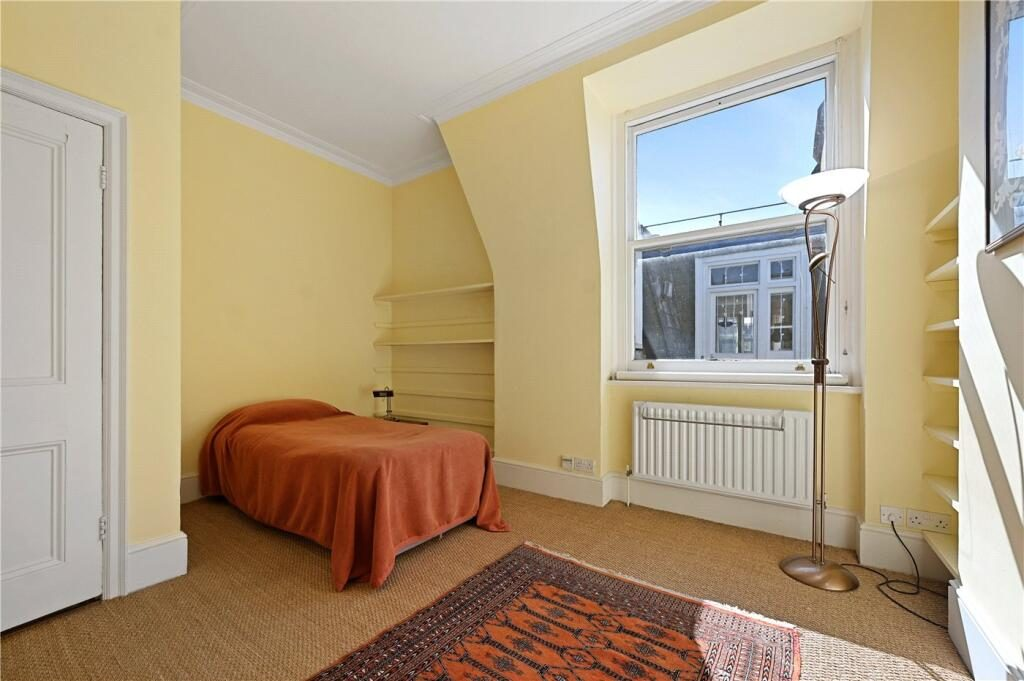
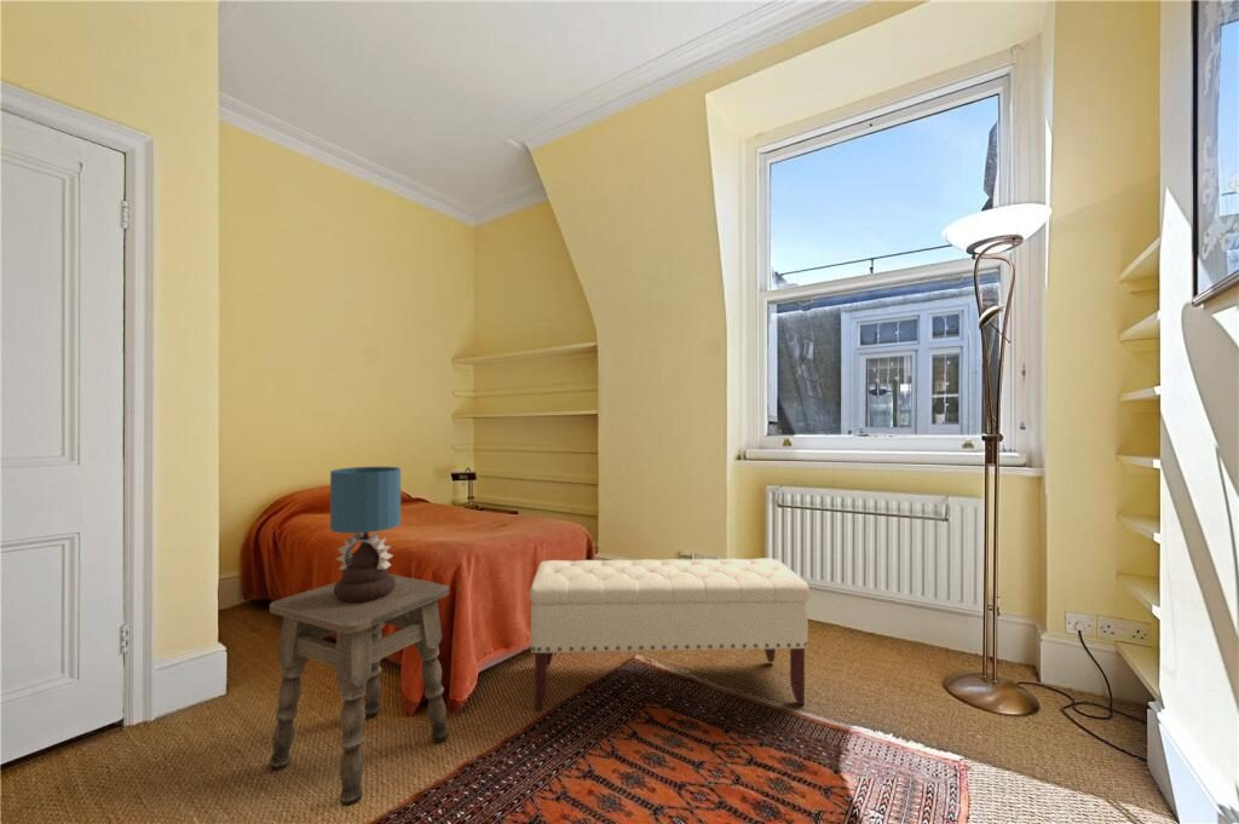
+ side table [269,572,450,807]
+ bench [529,558,811,711]
+ table lamp [329,466,402,601]
